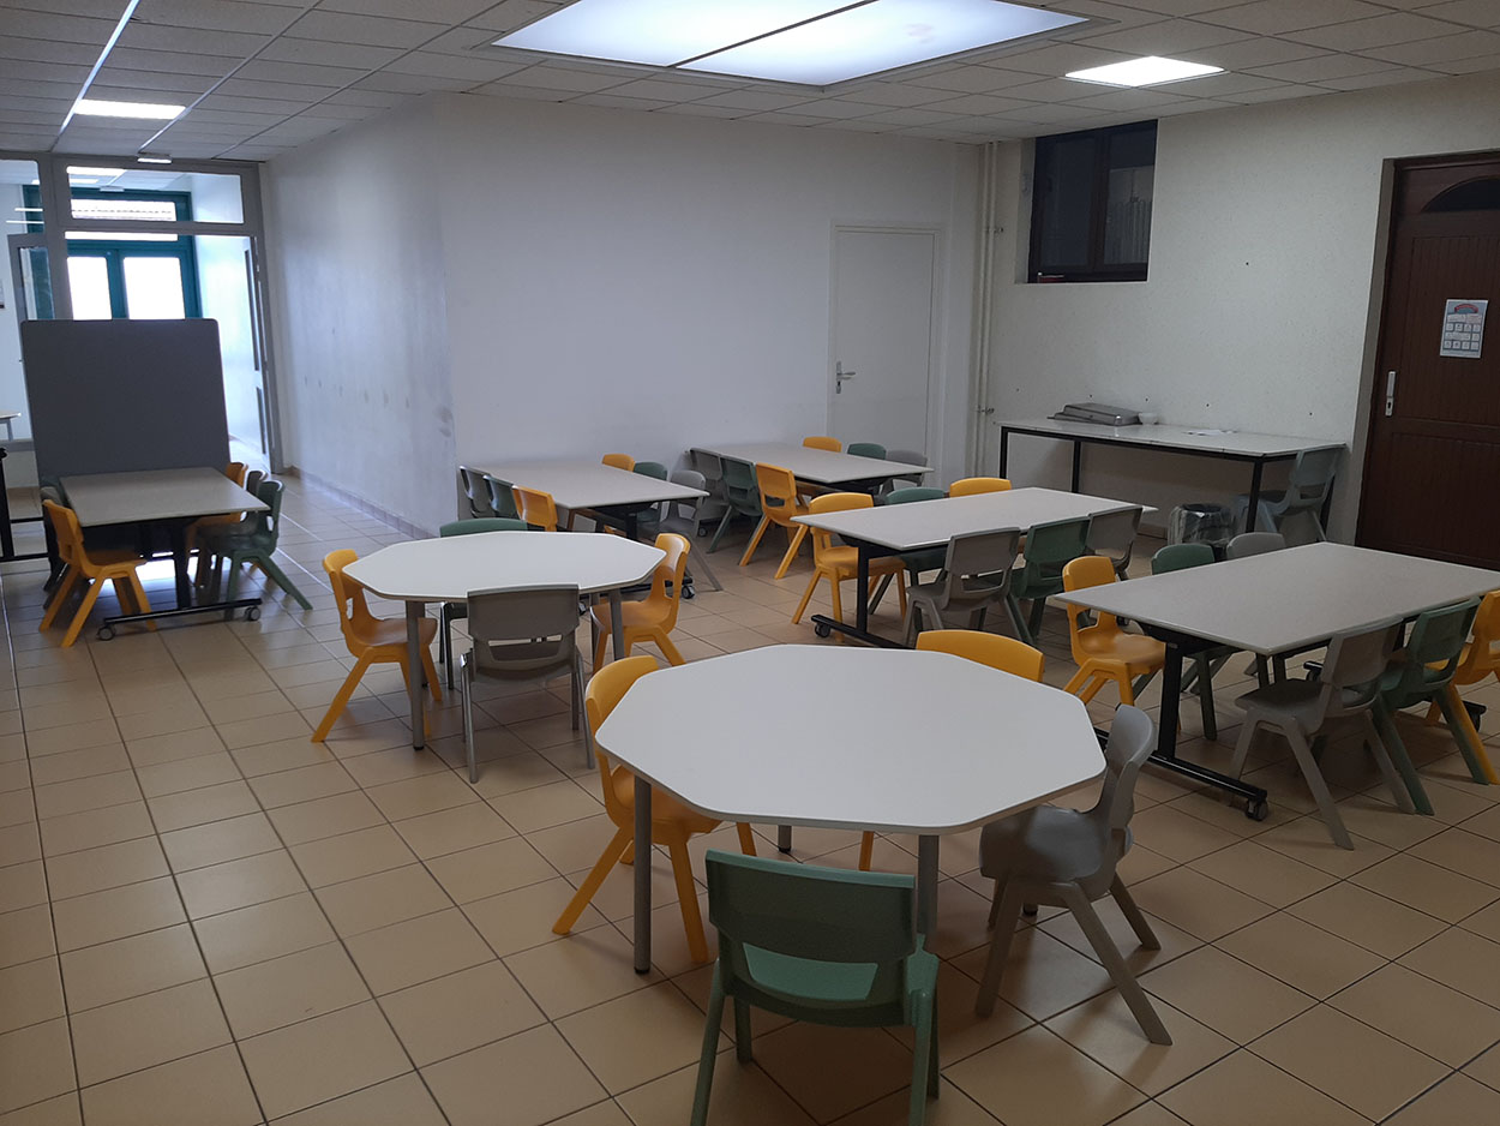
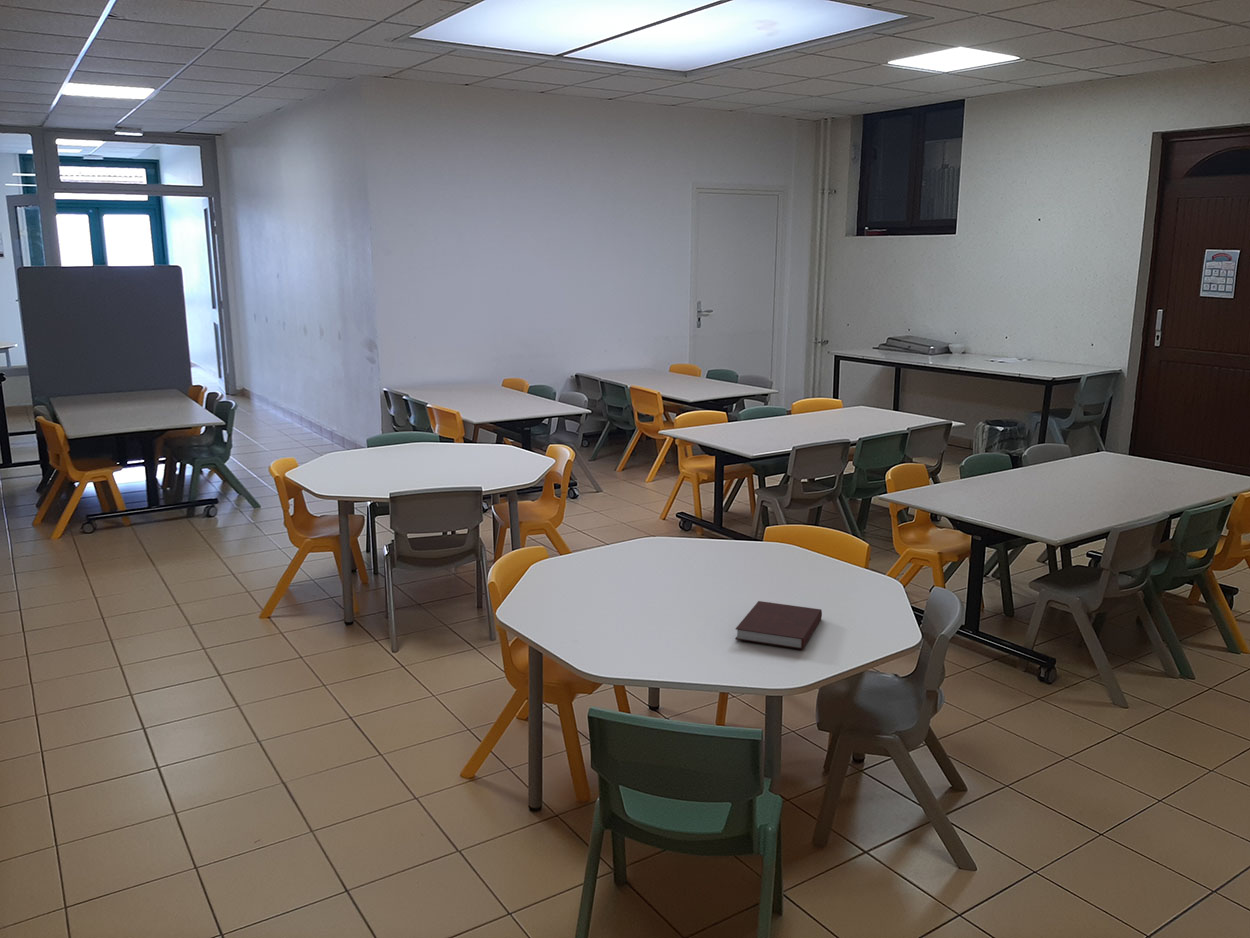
+ notebook [734,600,823,650]
